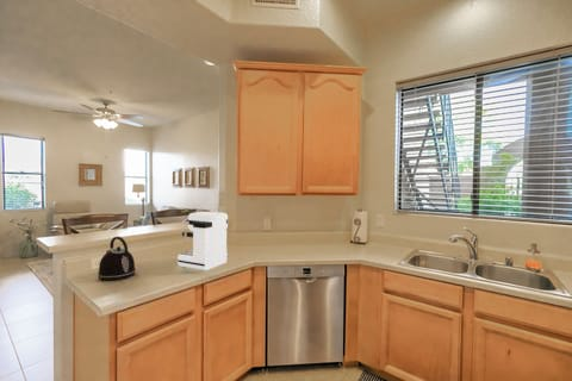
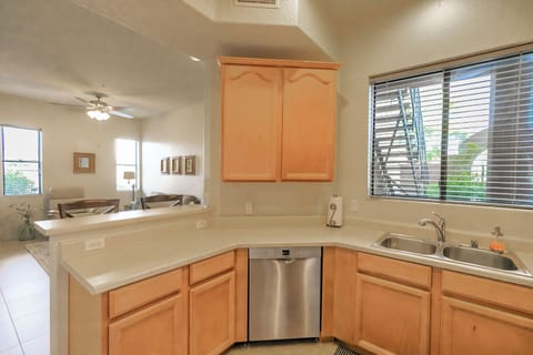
- coffee maker [176,211,229,271]
- kettle [97,236,137,282]
